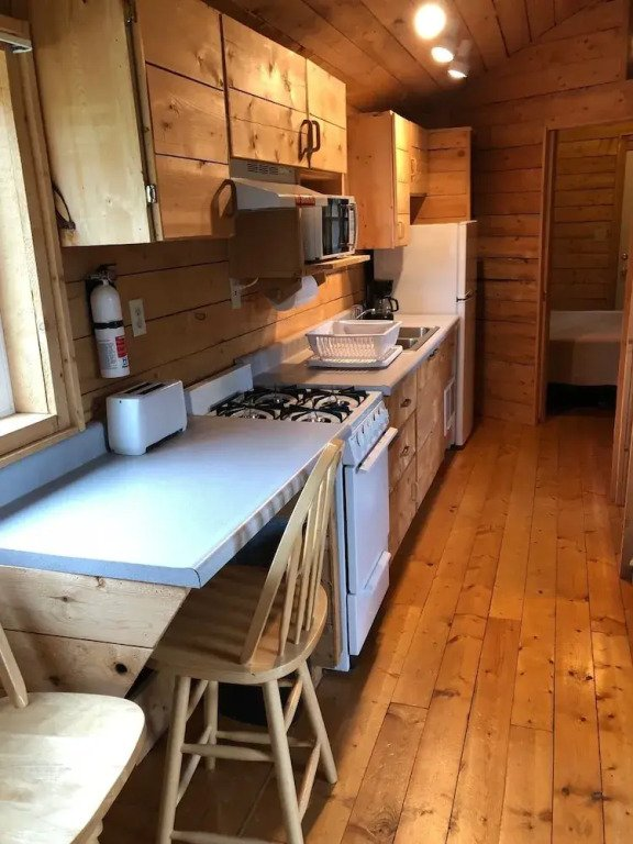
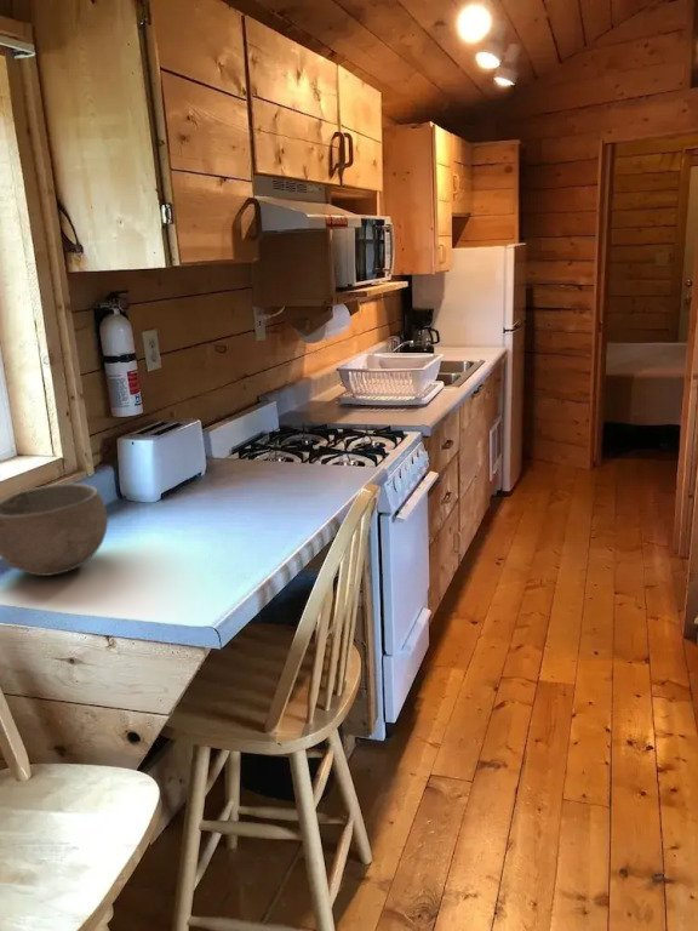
+ bowl [0,482,109,577]
